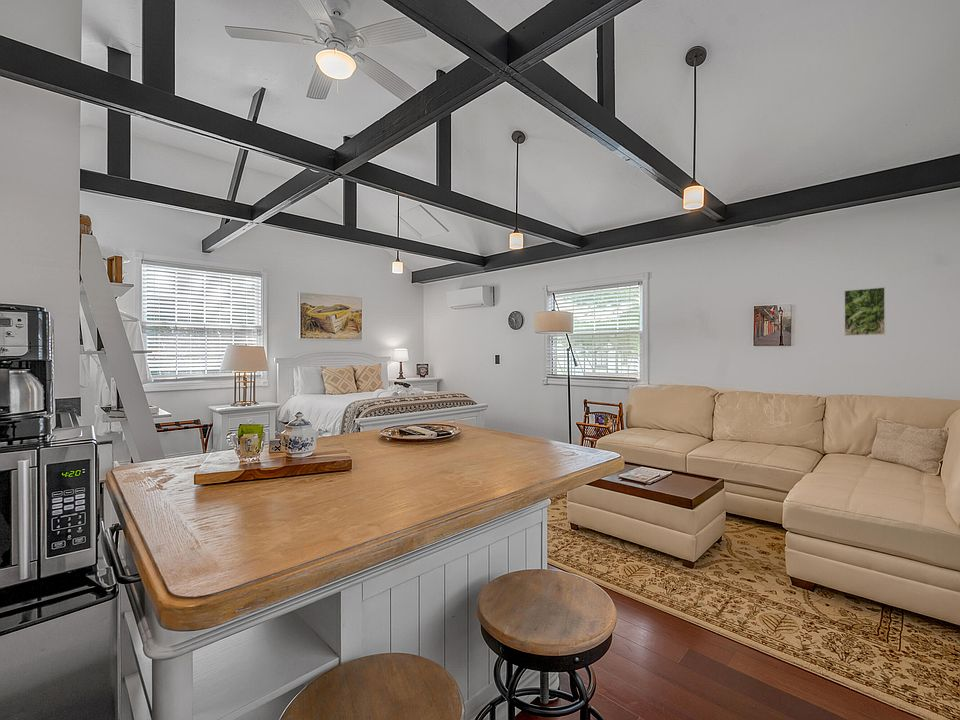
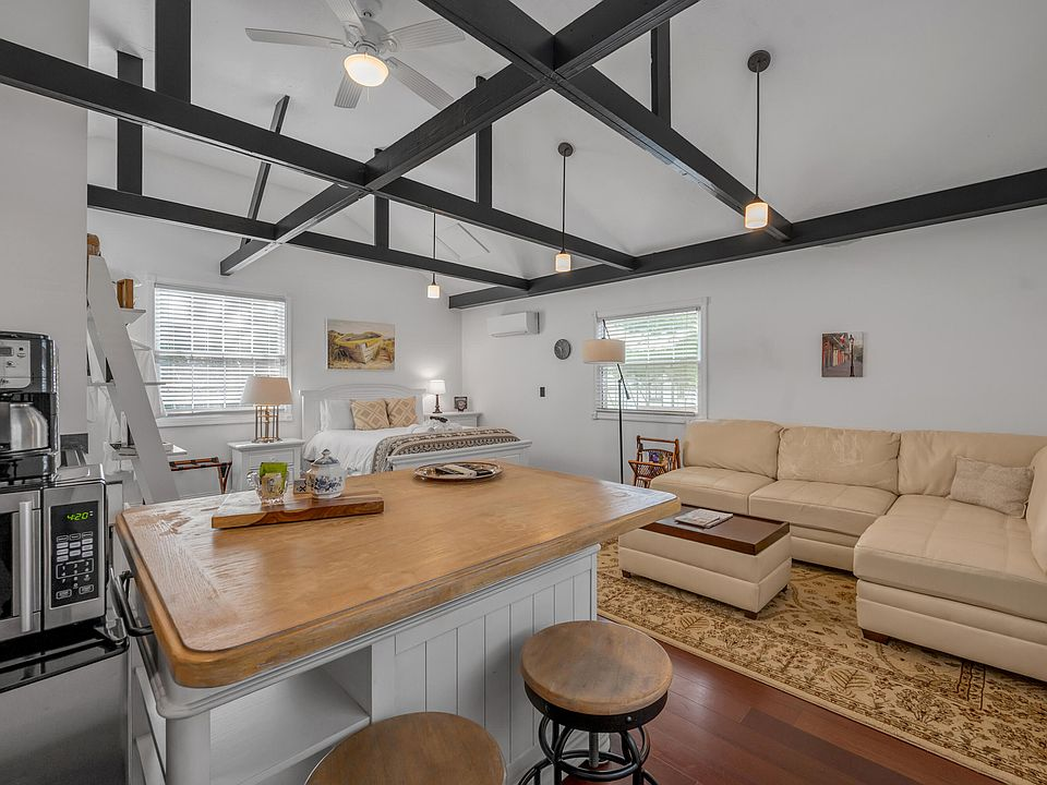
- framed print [843,286,886,337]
